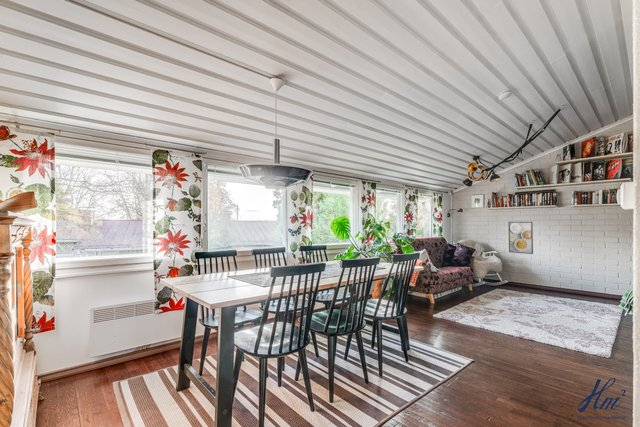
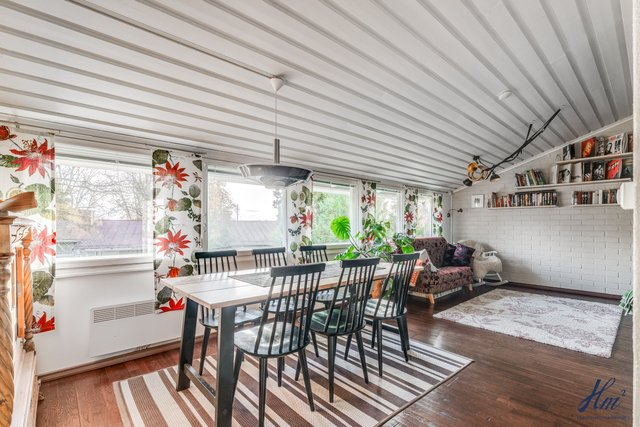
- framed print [508,221,534,255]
